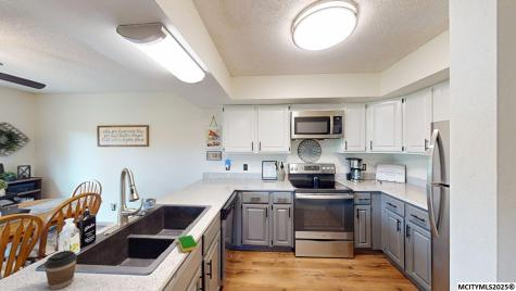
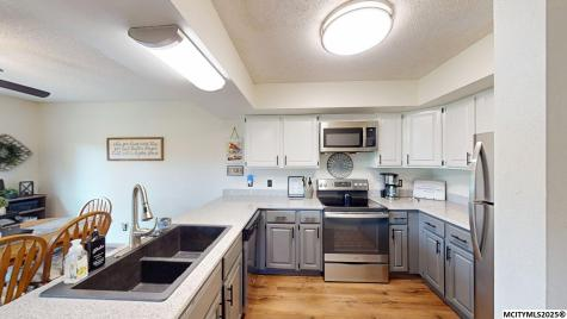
- coffee cup [43,250,78,291]
- dish sponge [177,233,198,253]
